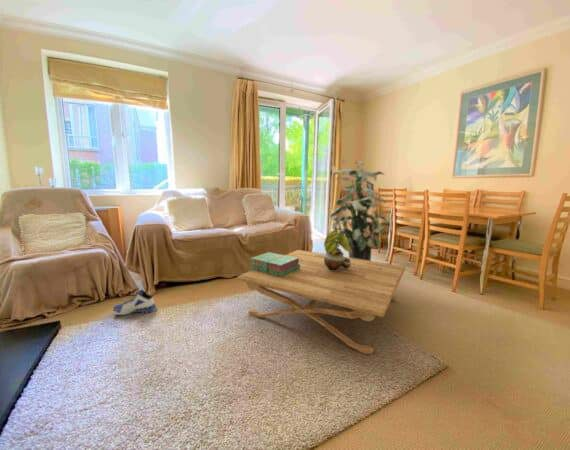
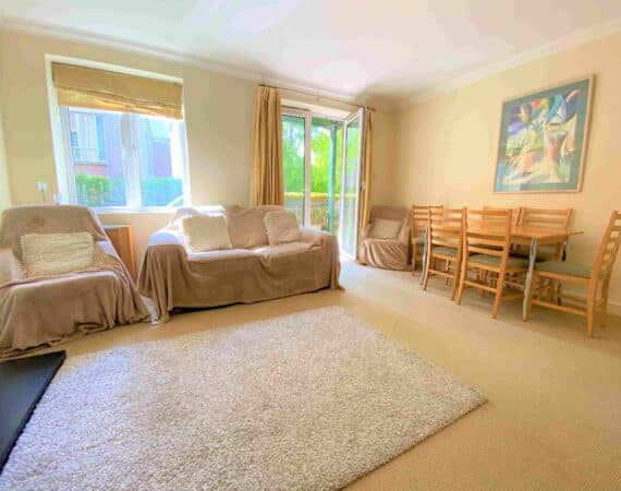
- indoor plant [329,160,388,261]
- sneaker [112,289,157,316]
- coffee table [236,249,406,355]
- stack of books [248,251,300,277]
- potted plant [323,227,351,271]
